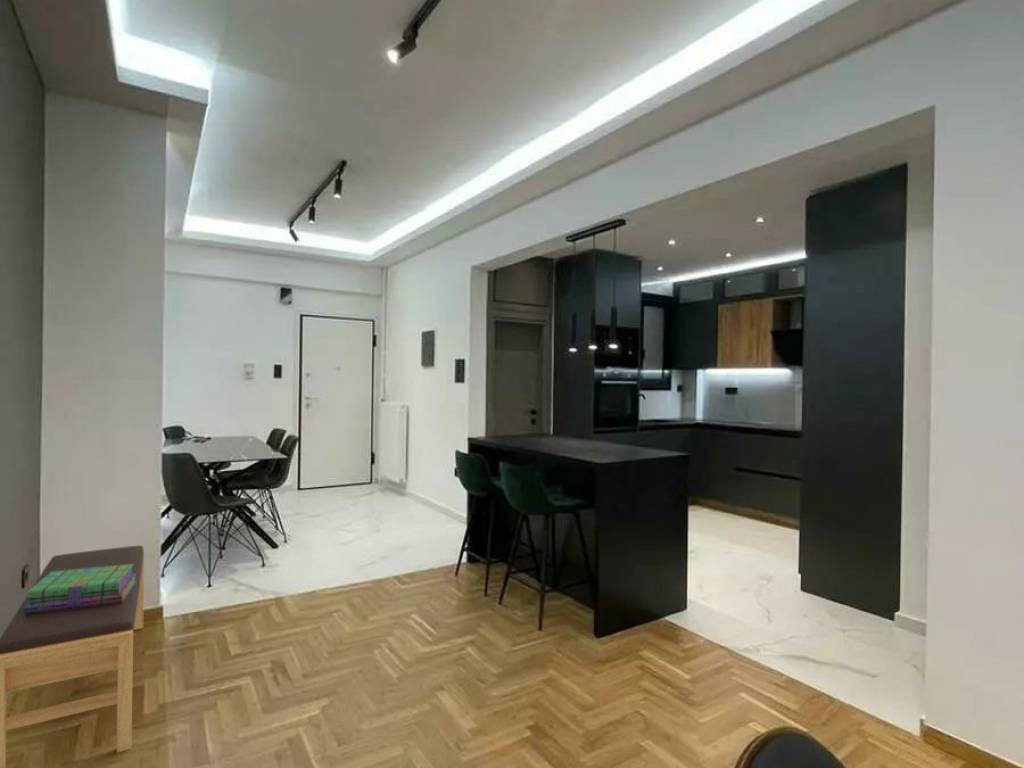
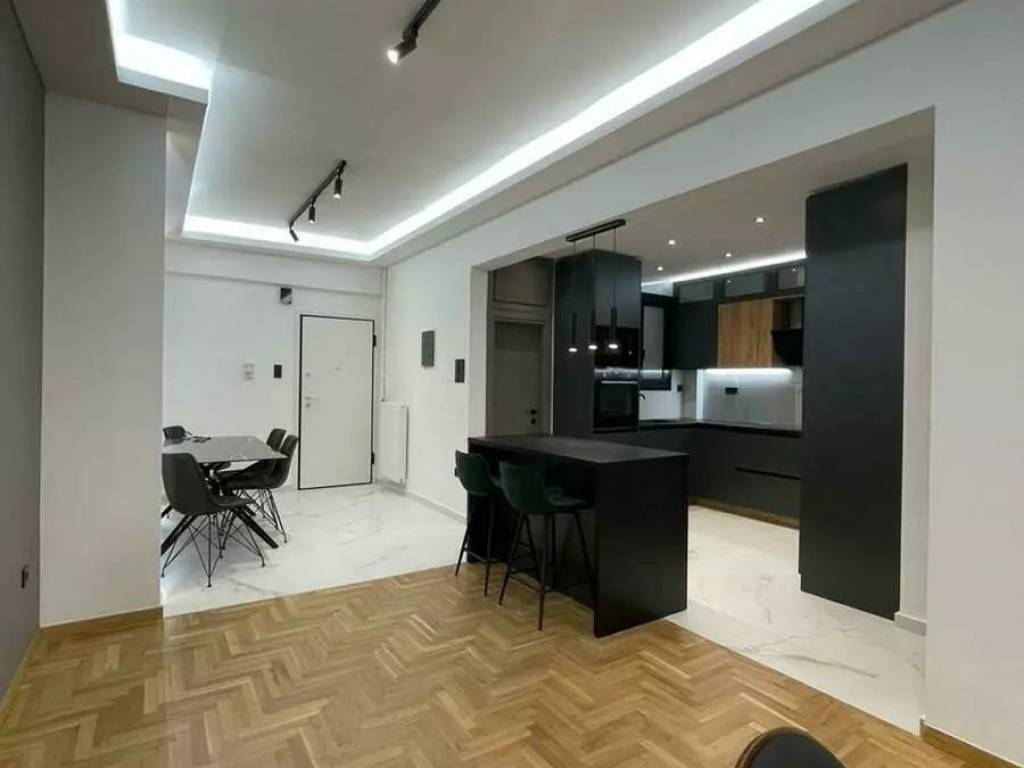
- bench [0,544,145,768]
- stack of books [24,564,136,614]
